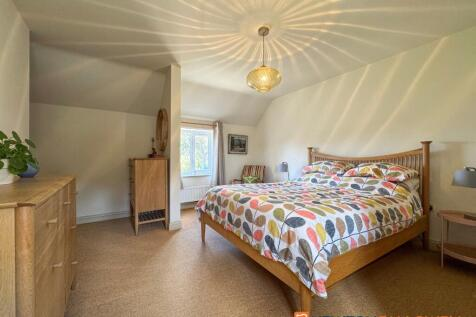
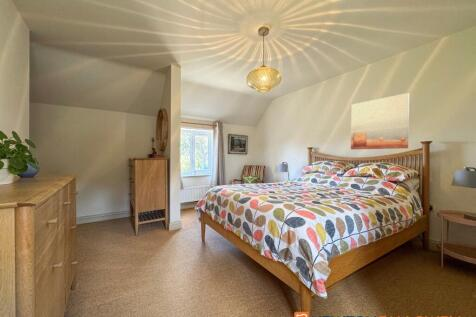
+ wall art [350,92,410,150]
